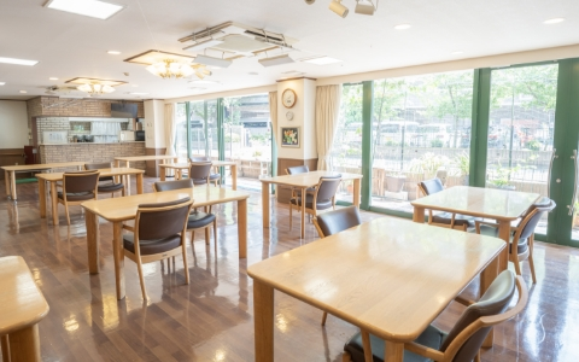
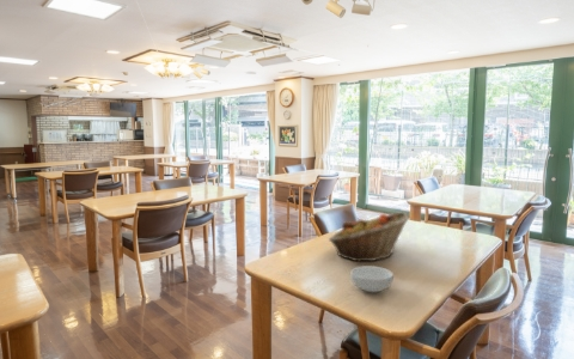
+ cereal bowl [349,264,395,293]
+ fruit basket [328,211,410,262]
